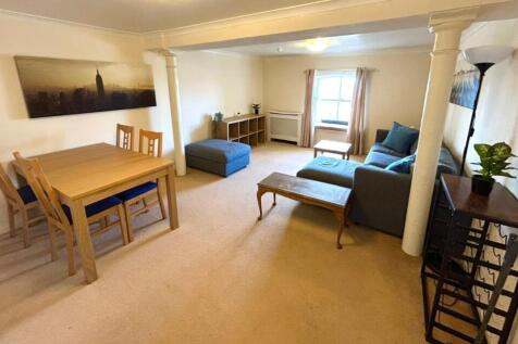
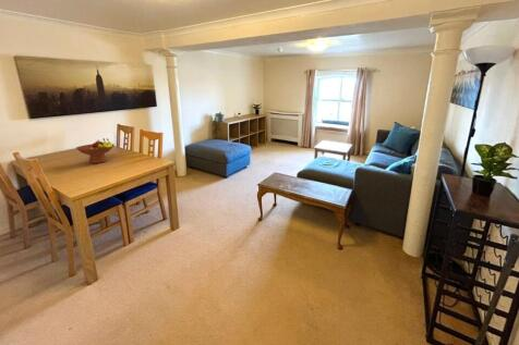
+ fruit bowl [75,137,116,164]
